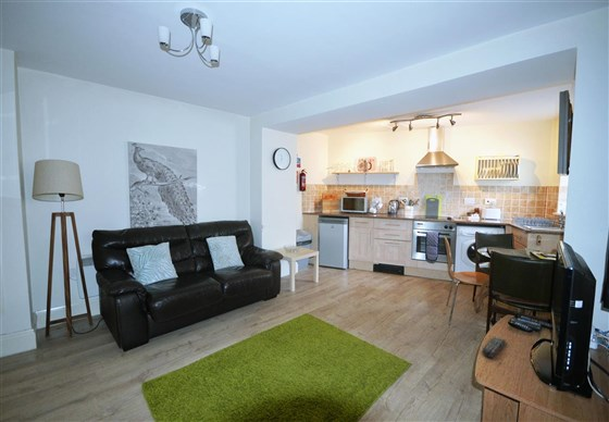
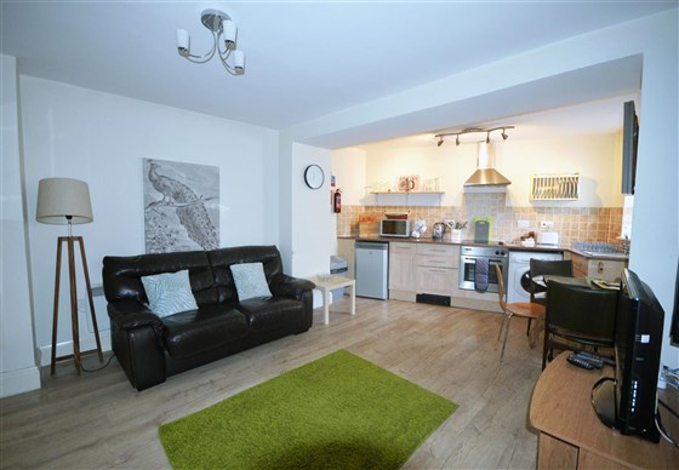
- remote control [481,335,507,359]
